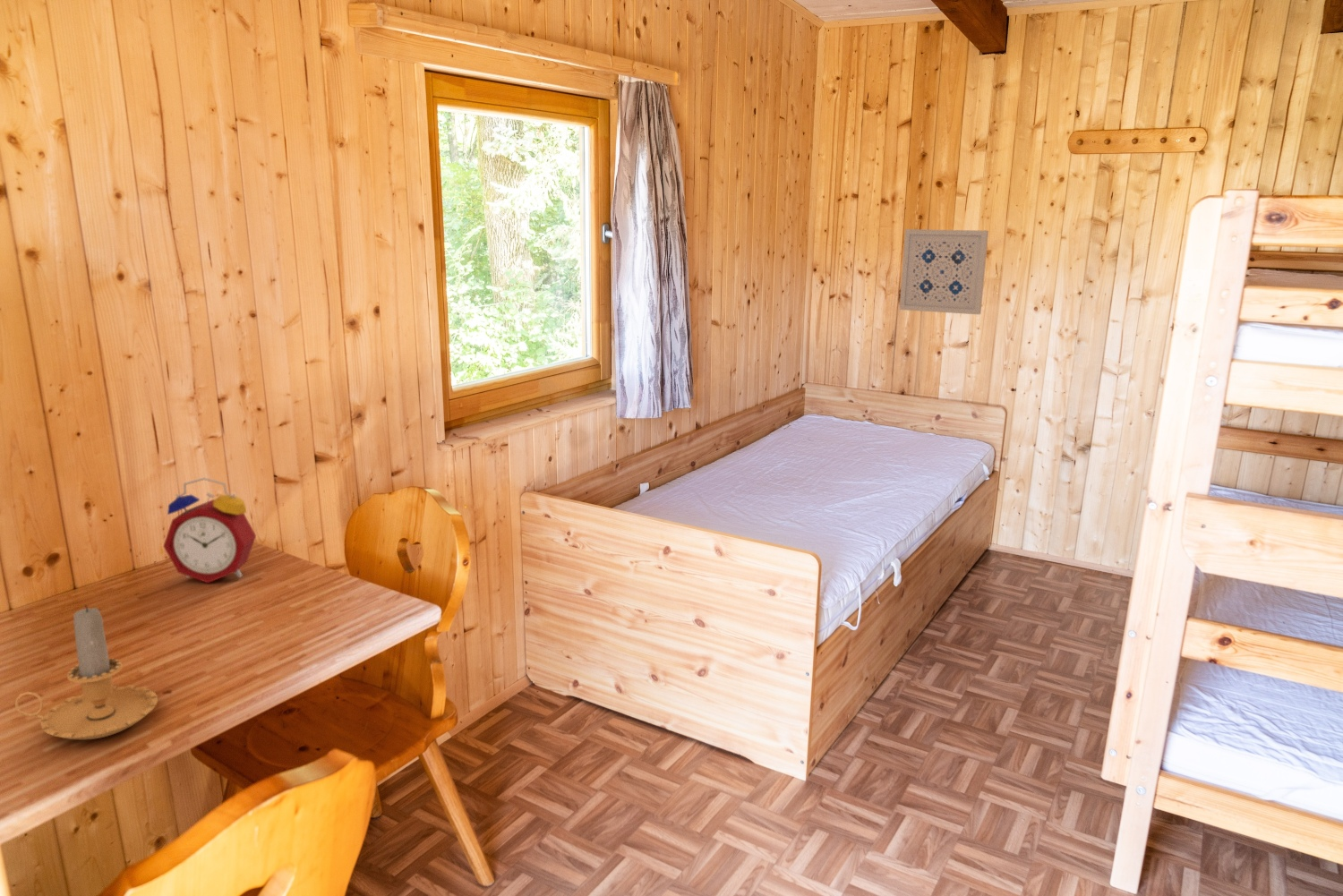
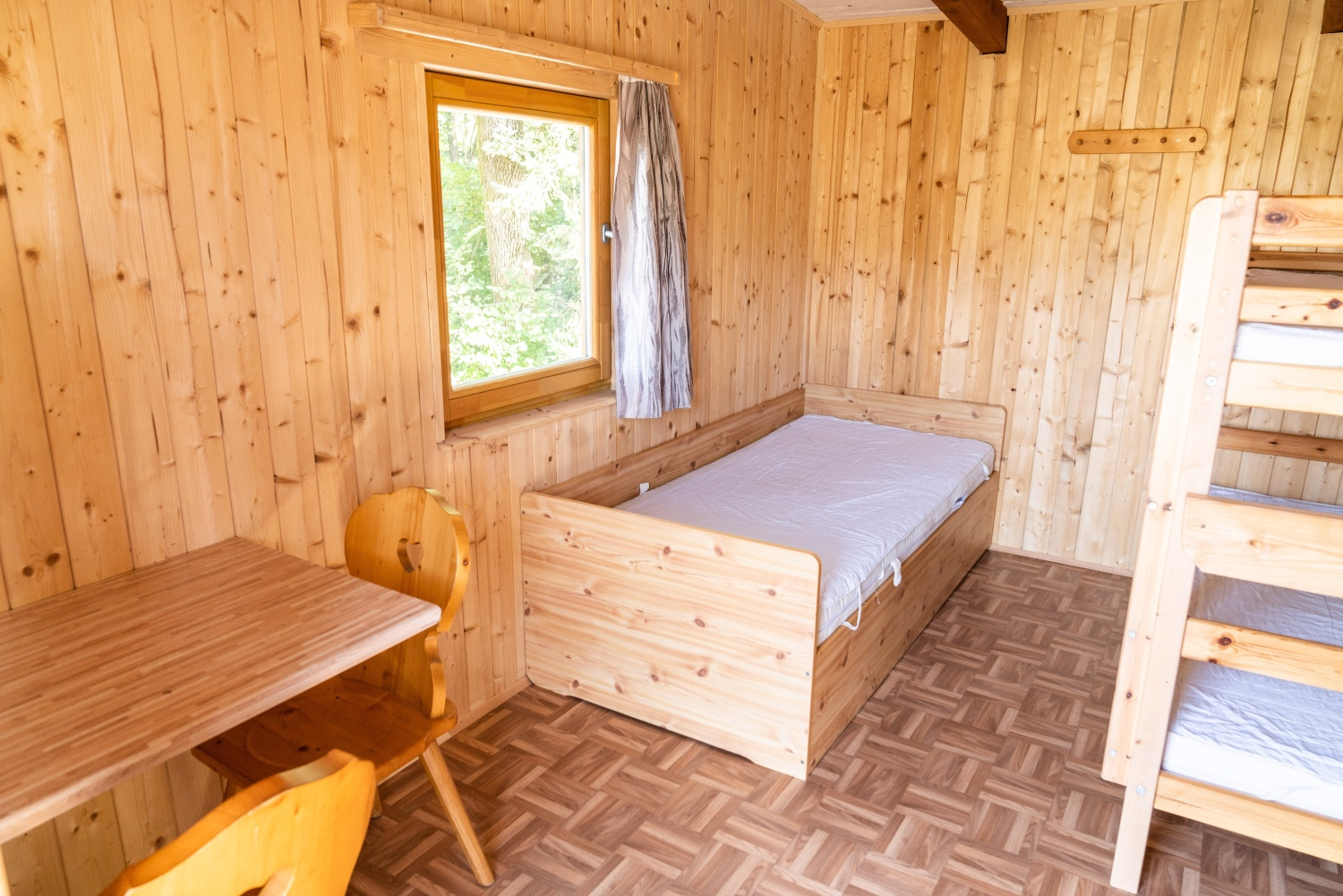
- wall art [899,228,989,315]
- candle [14,603,158,740]
- alarm clock [162,477,257,584]
